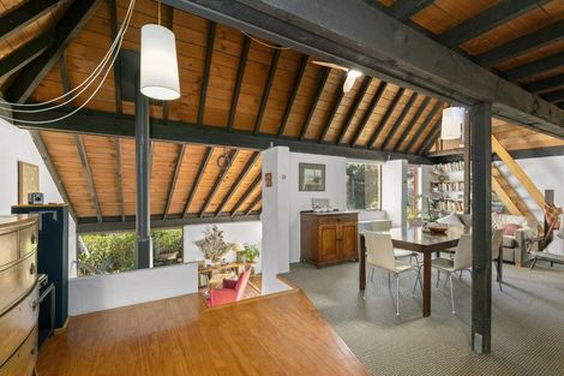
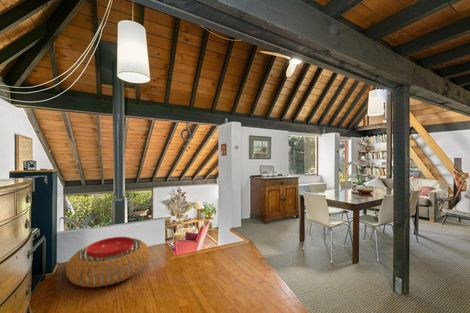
+ pouf [65,236,150,289]
